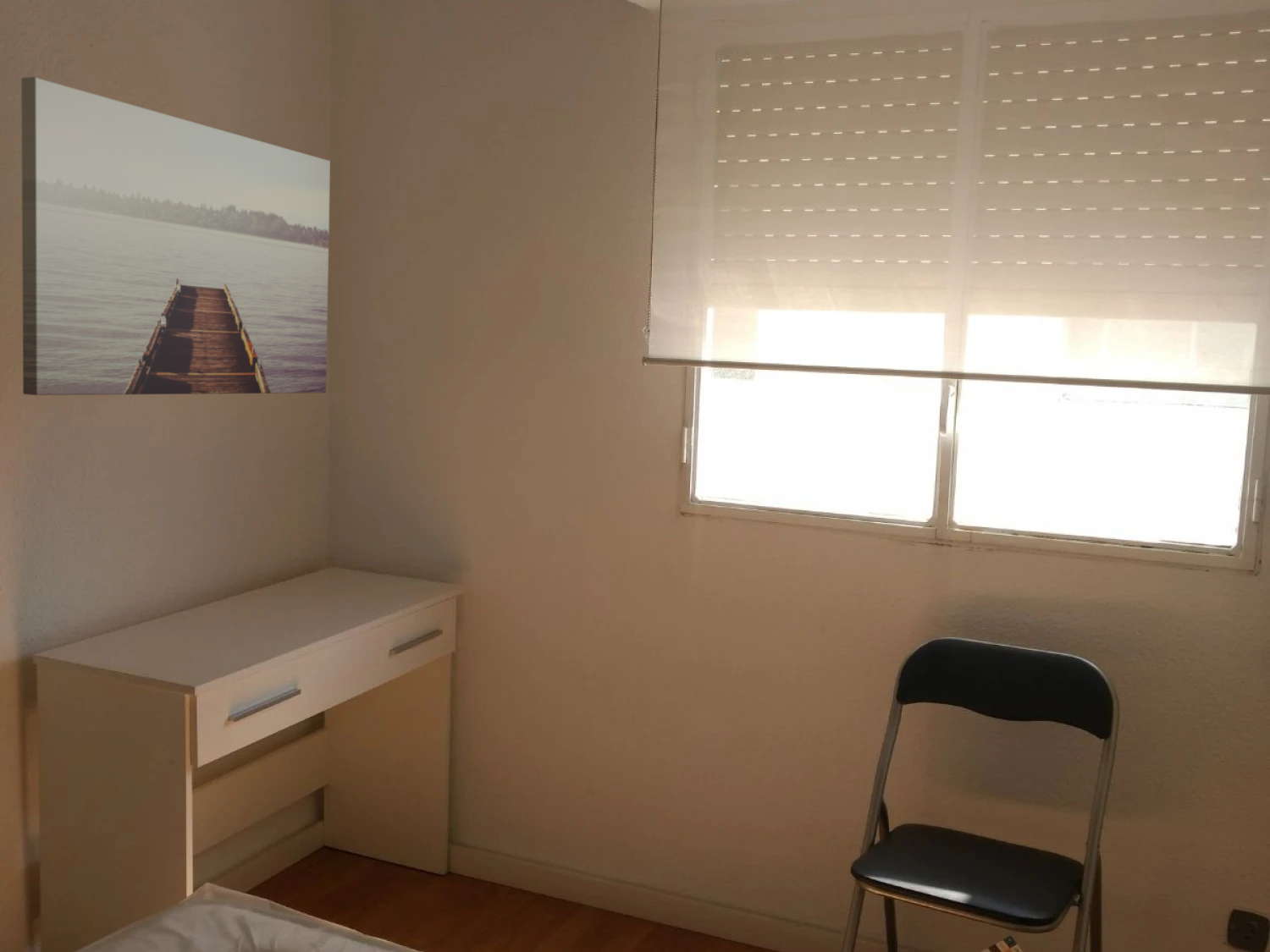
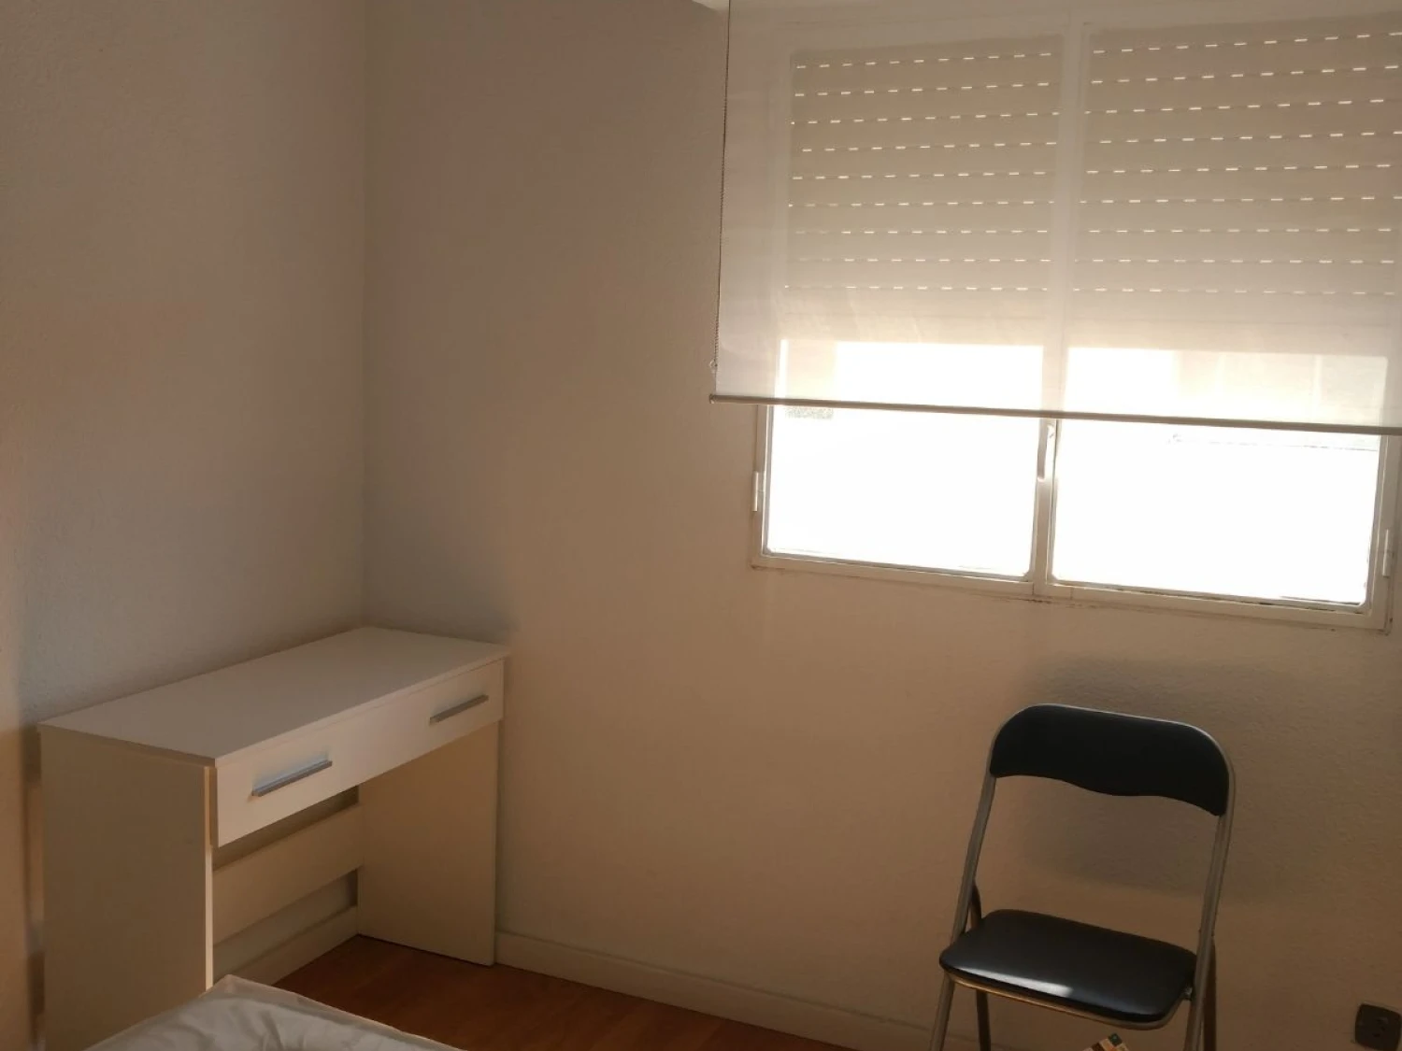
- wall art [20,76,331,396]
